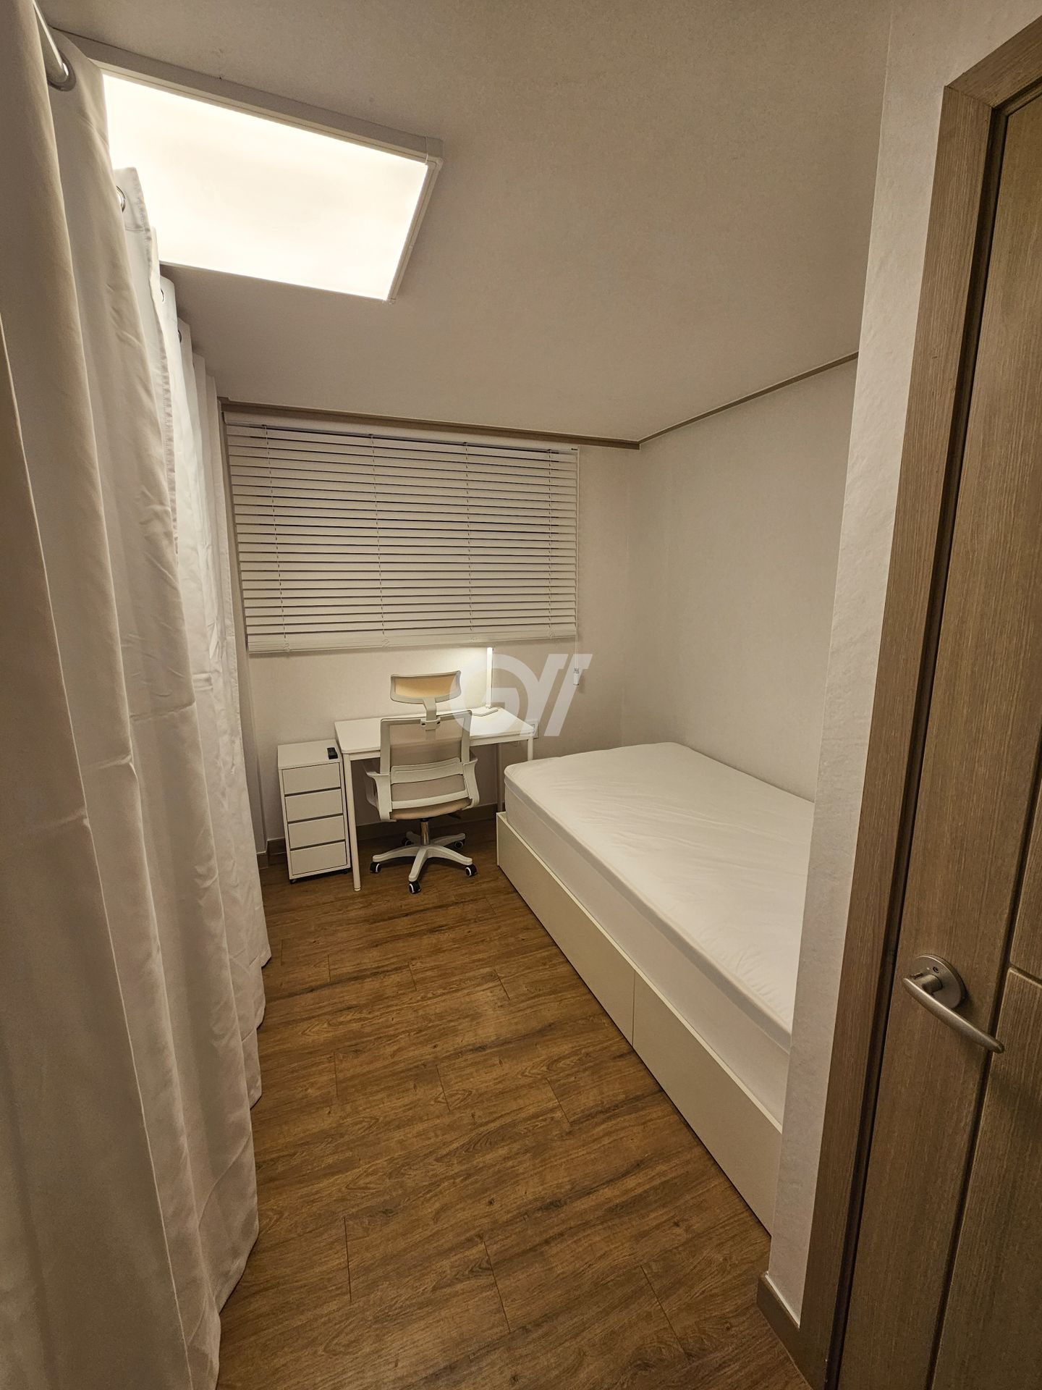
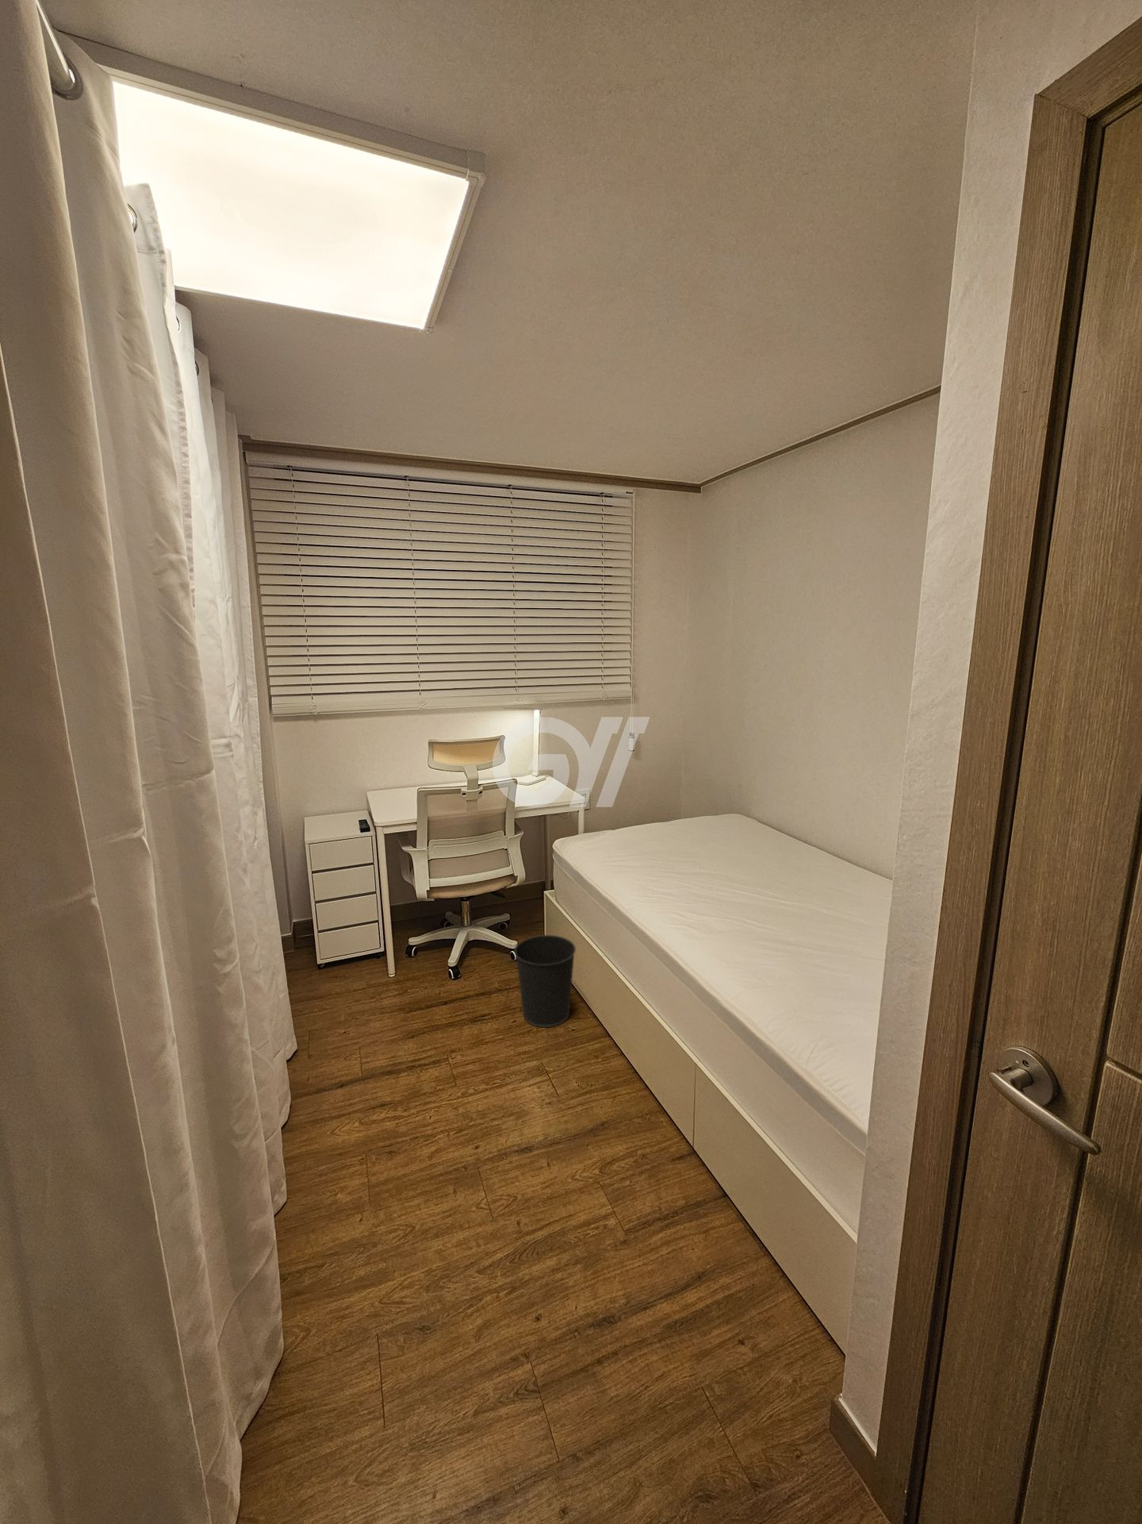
+ wastebasket [513,935,577,1028]
